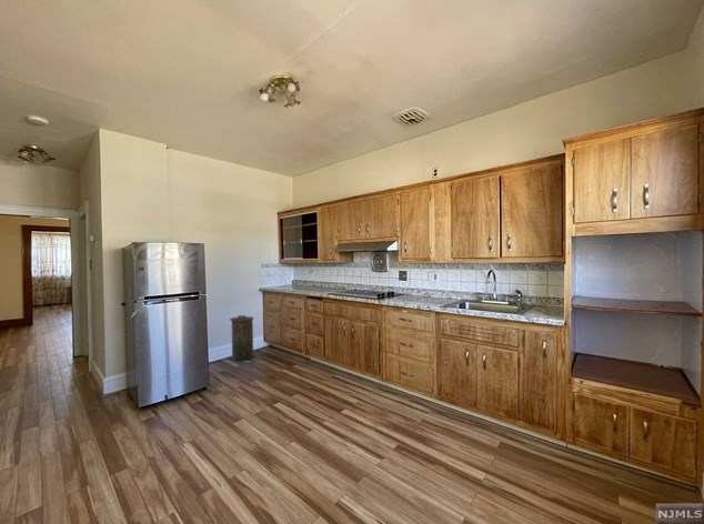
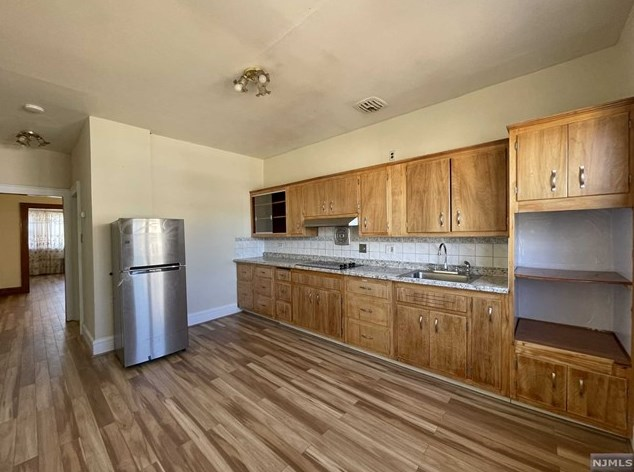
- trash bin [229,314,254,362]
